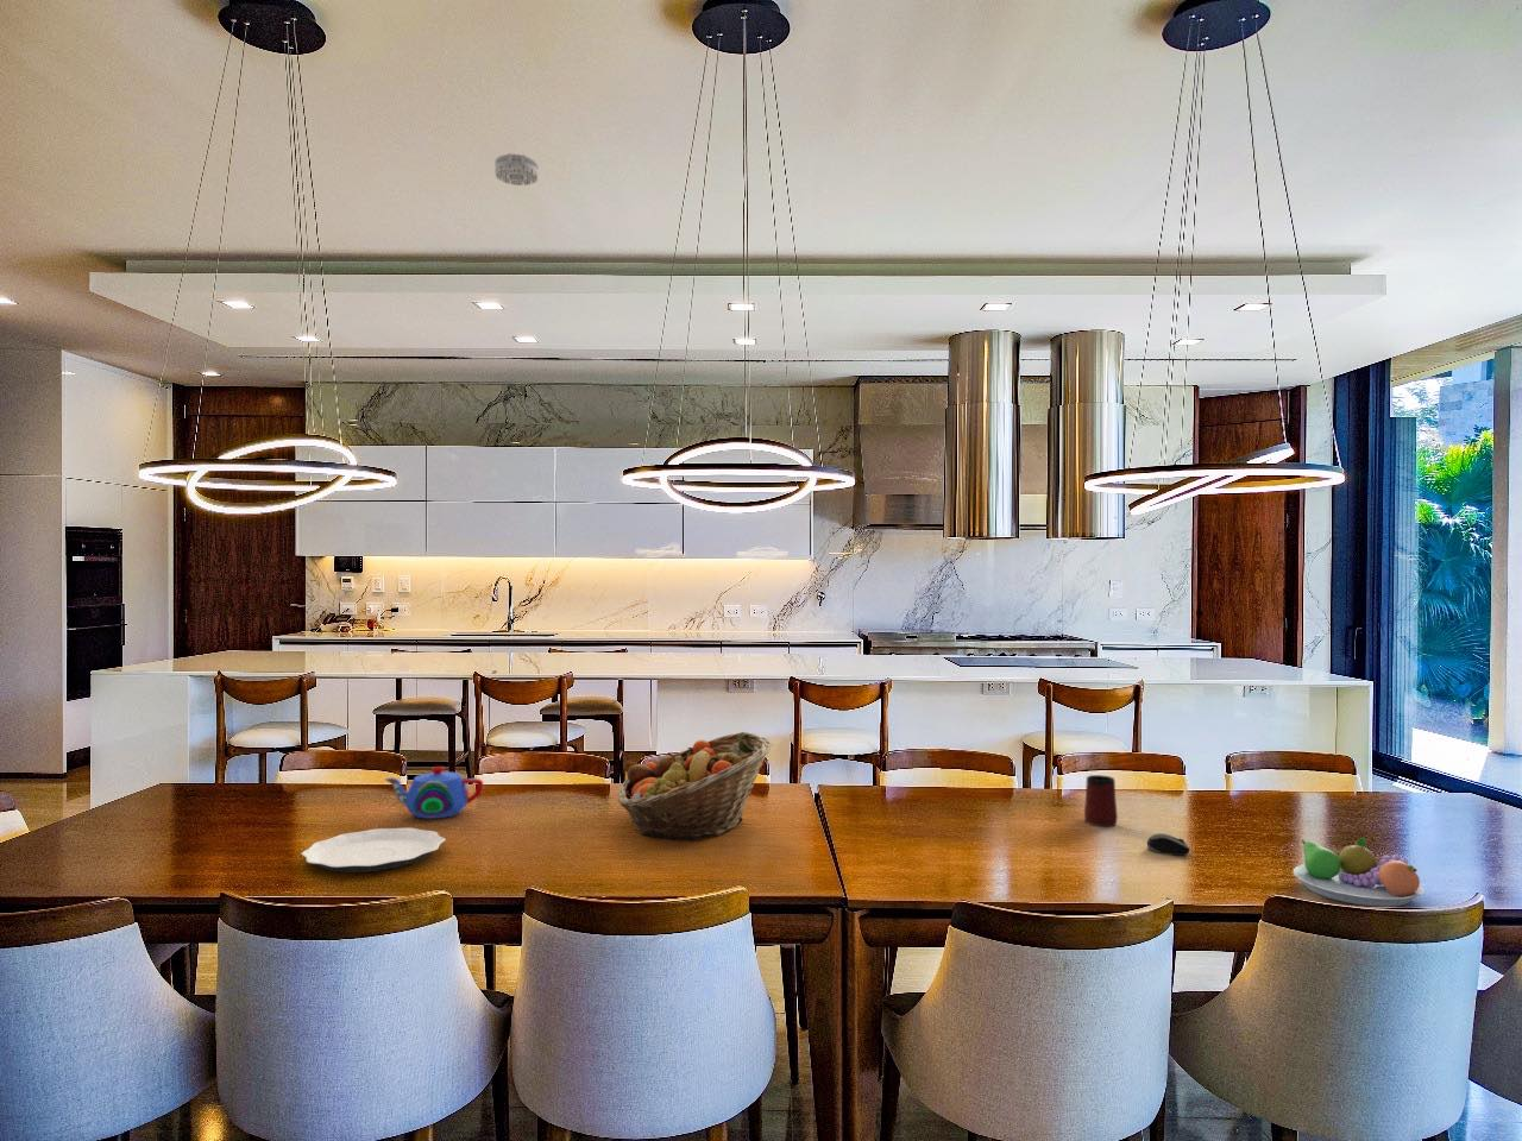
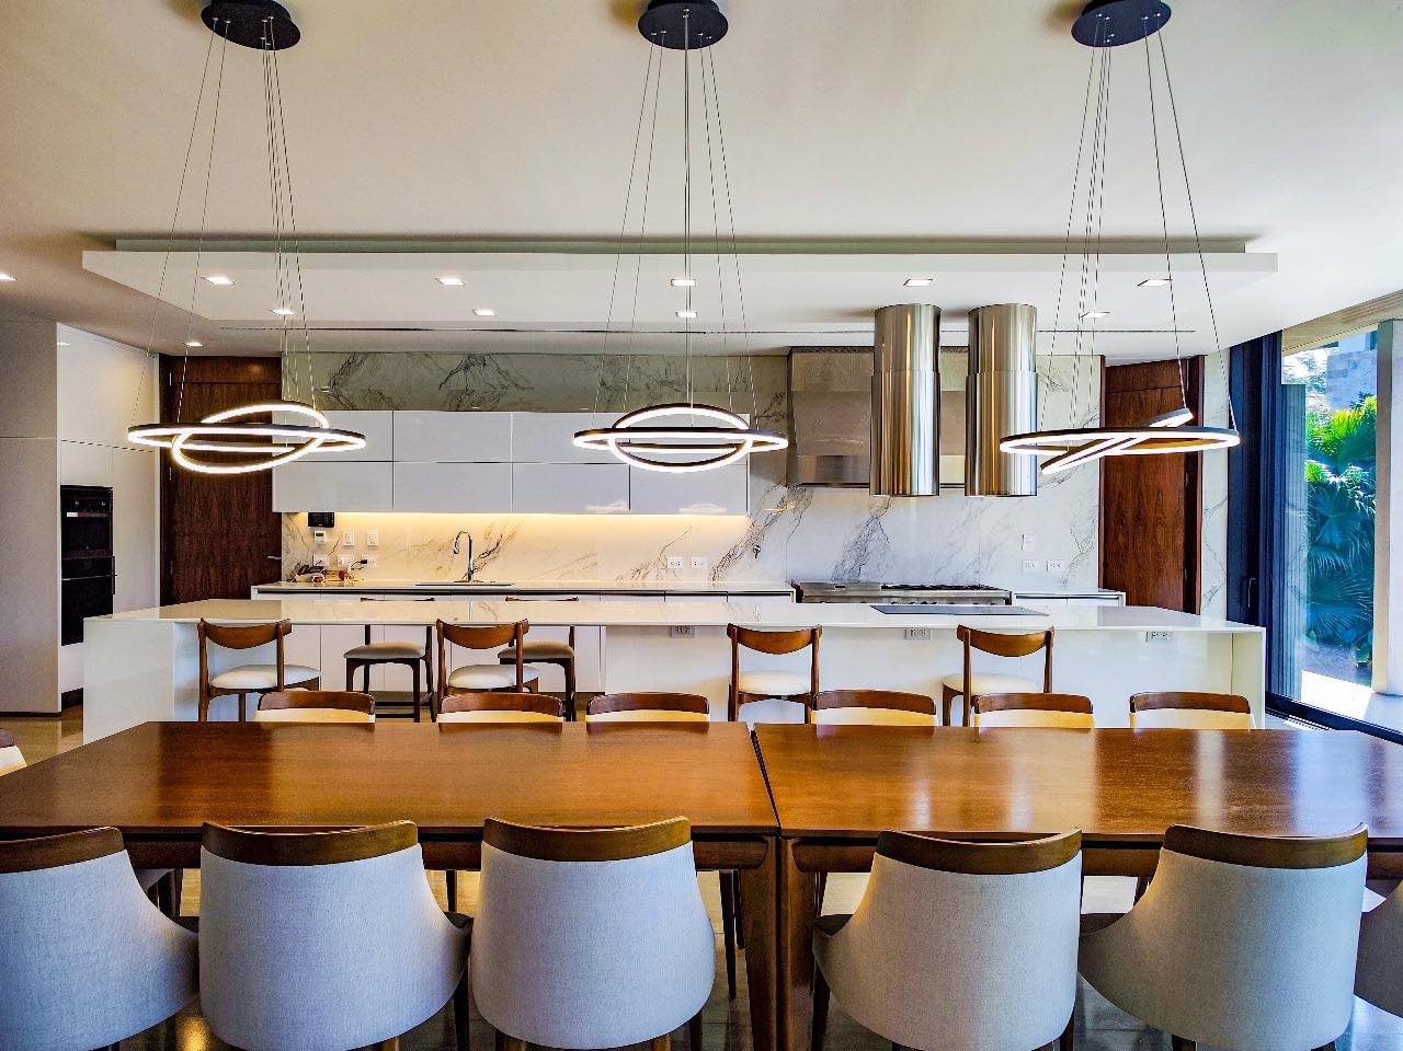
- plate [300,827,446,874]
- fruit bowl [1293,837,1426,908]
- smoke detector [494,152,538,187]
- computer mouse [1146,832,1191,856]
- fruit basket [617,731,774,841]
- teapot [383,766,484,820]
- mug [1083,774,1119,827]
